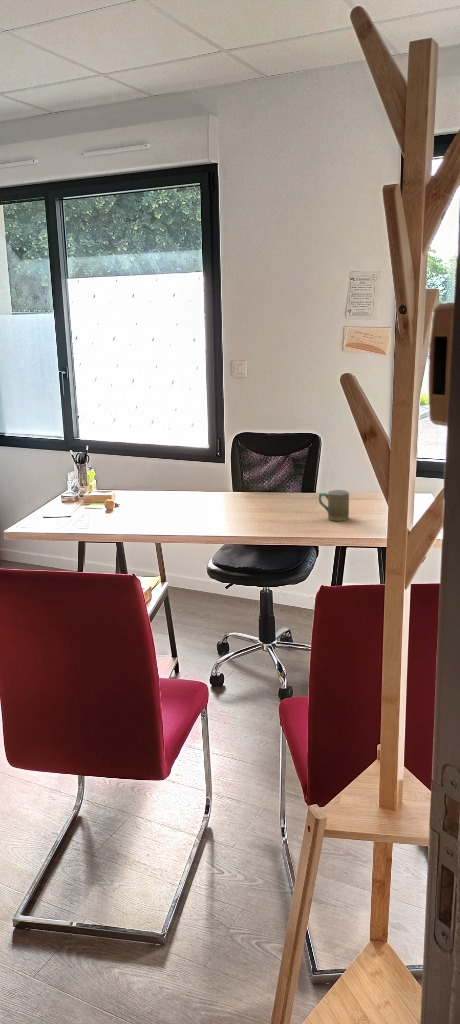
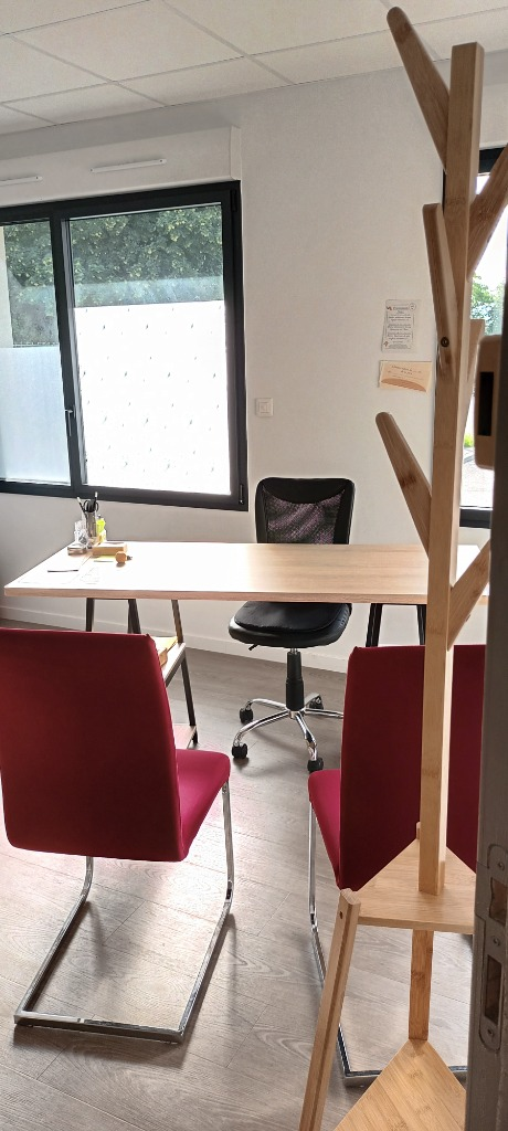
- mug [318,489,350,522]
